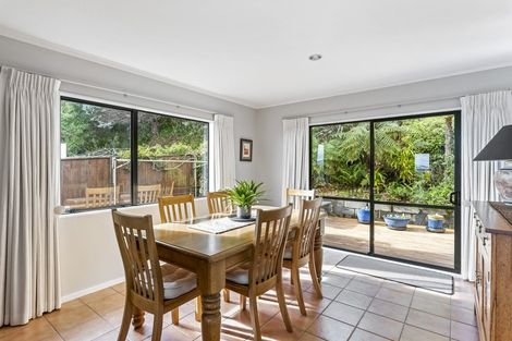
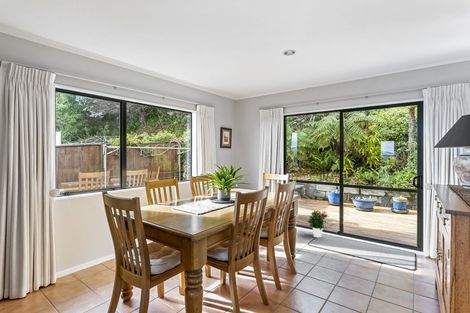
+ potted flower [307,209,330,238]
